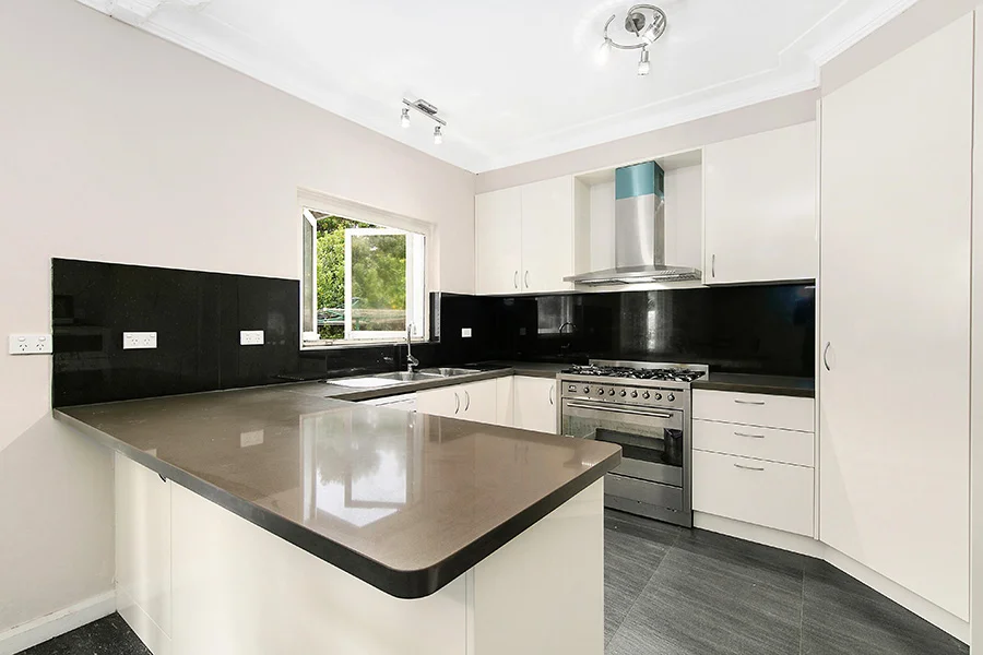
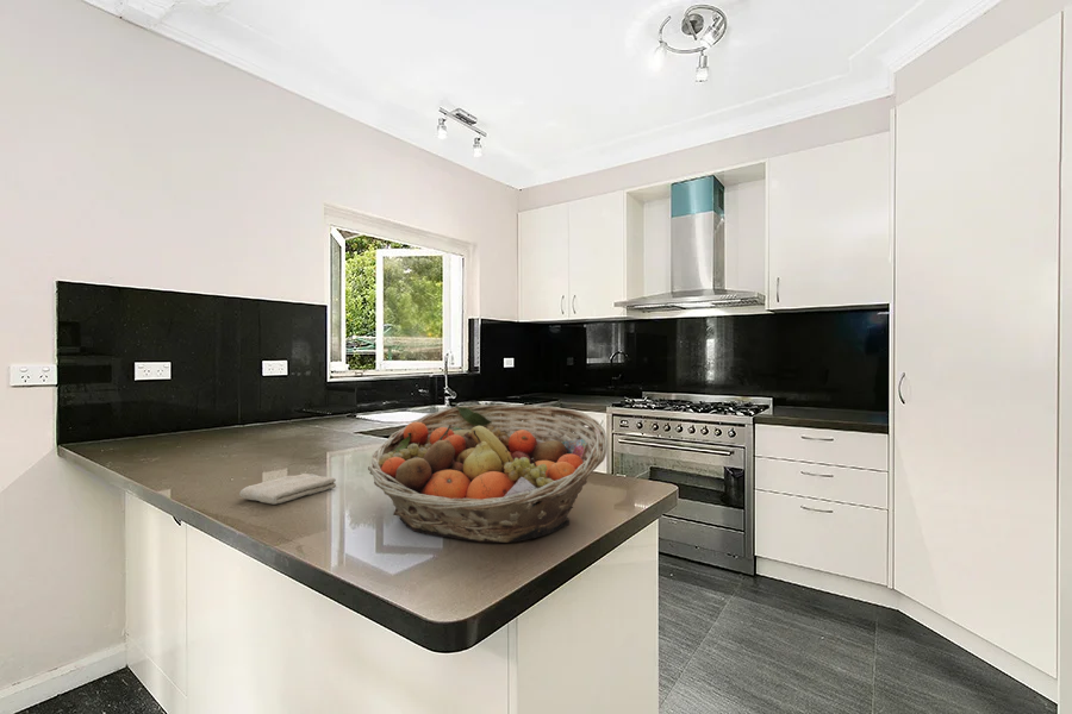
+ fruit basket [367,403,609,544]
+ washcloth [238,472,337,506]
